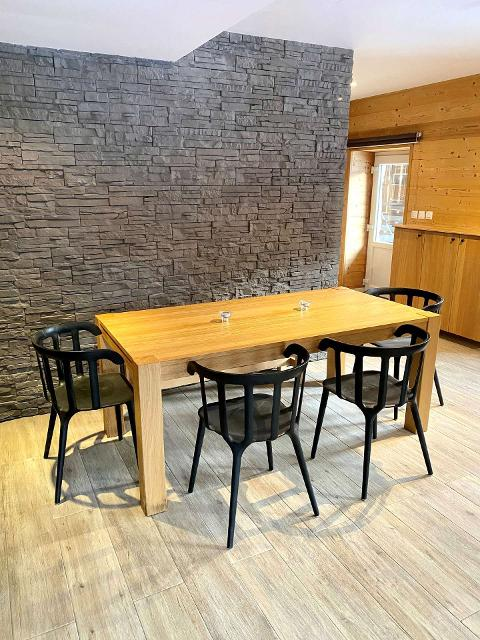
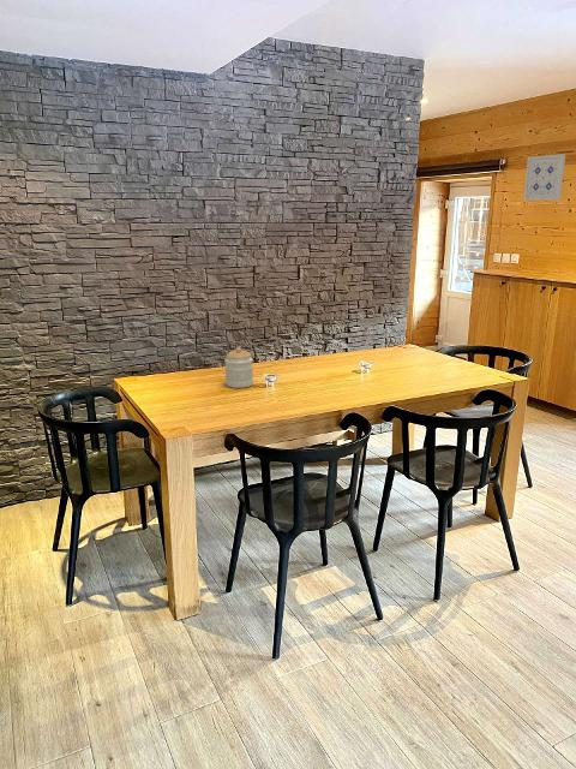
+ jar [223,346,254,389]
+ wall art [522,153,566,202]
